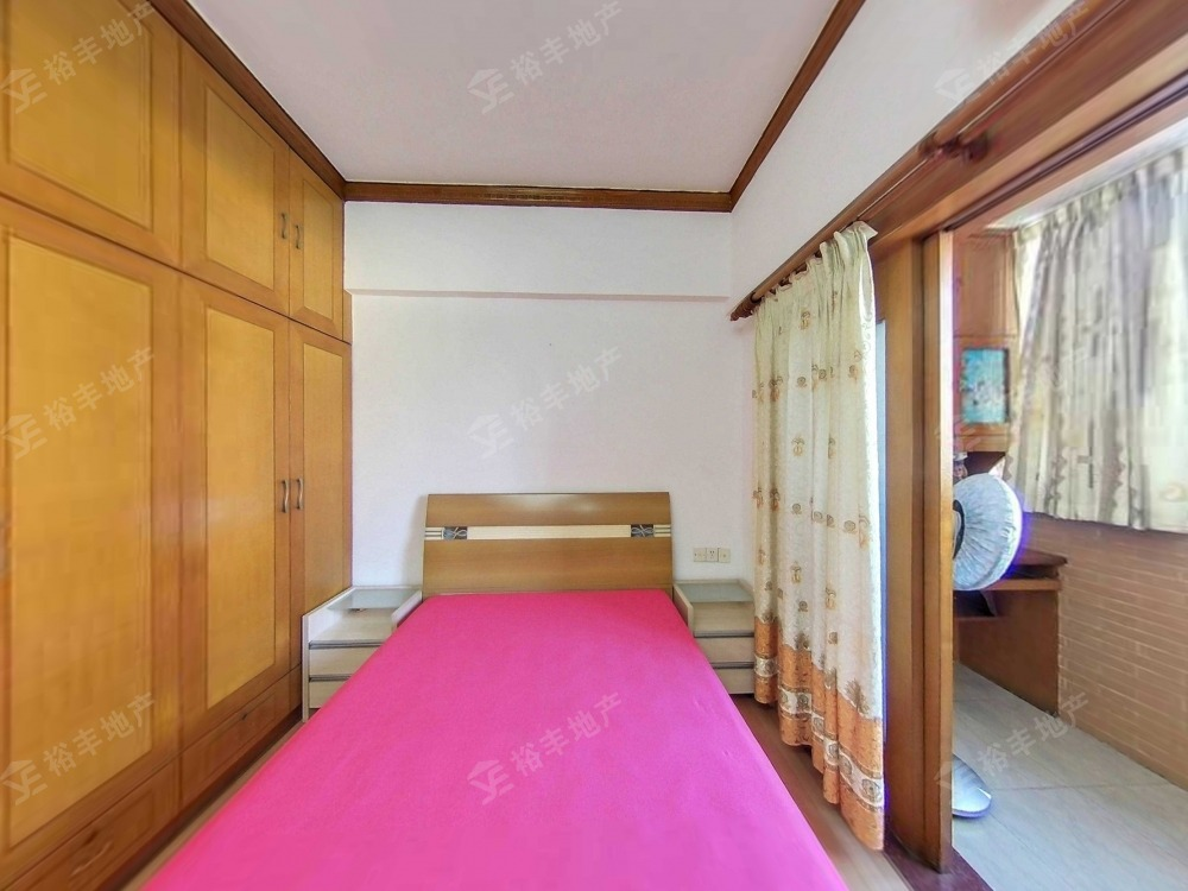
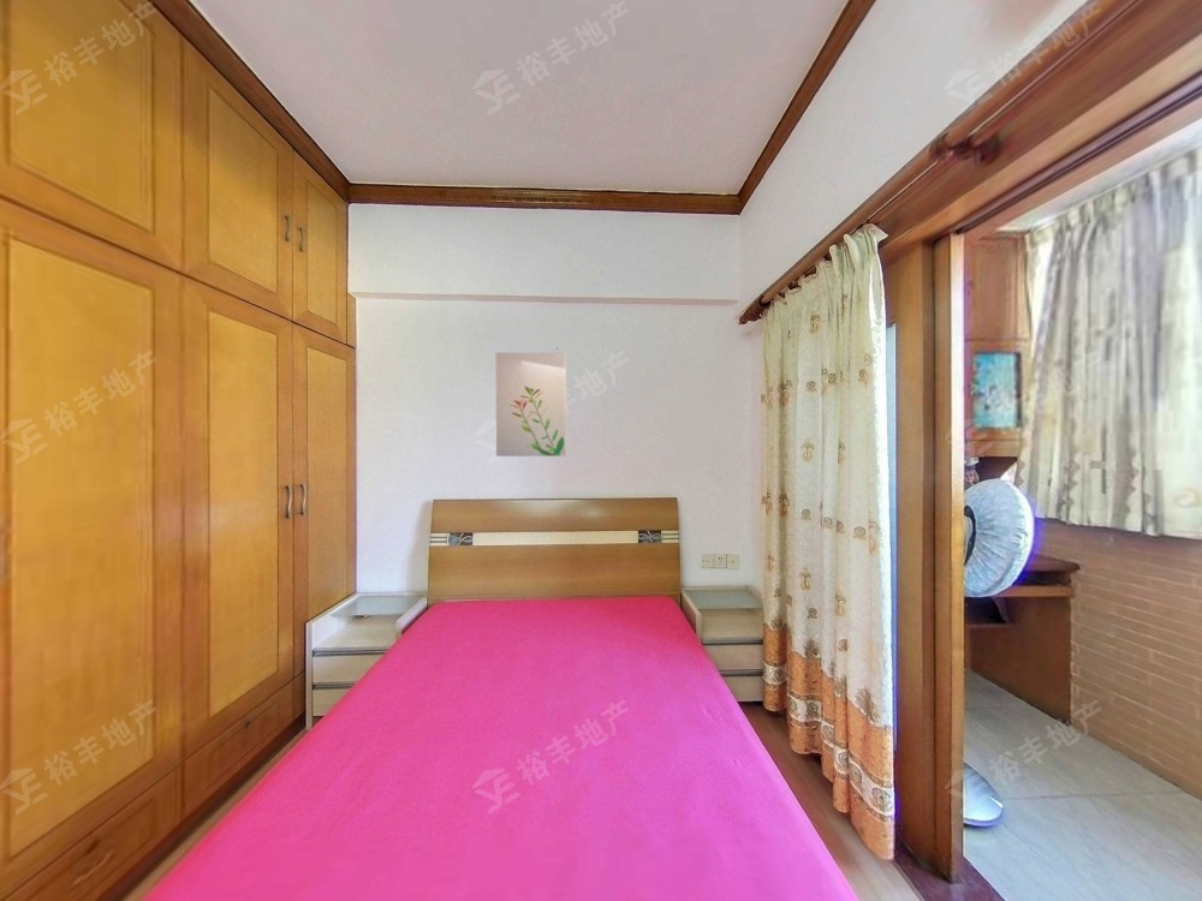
+ wall art [495,351,567,458]
